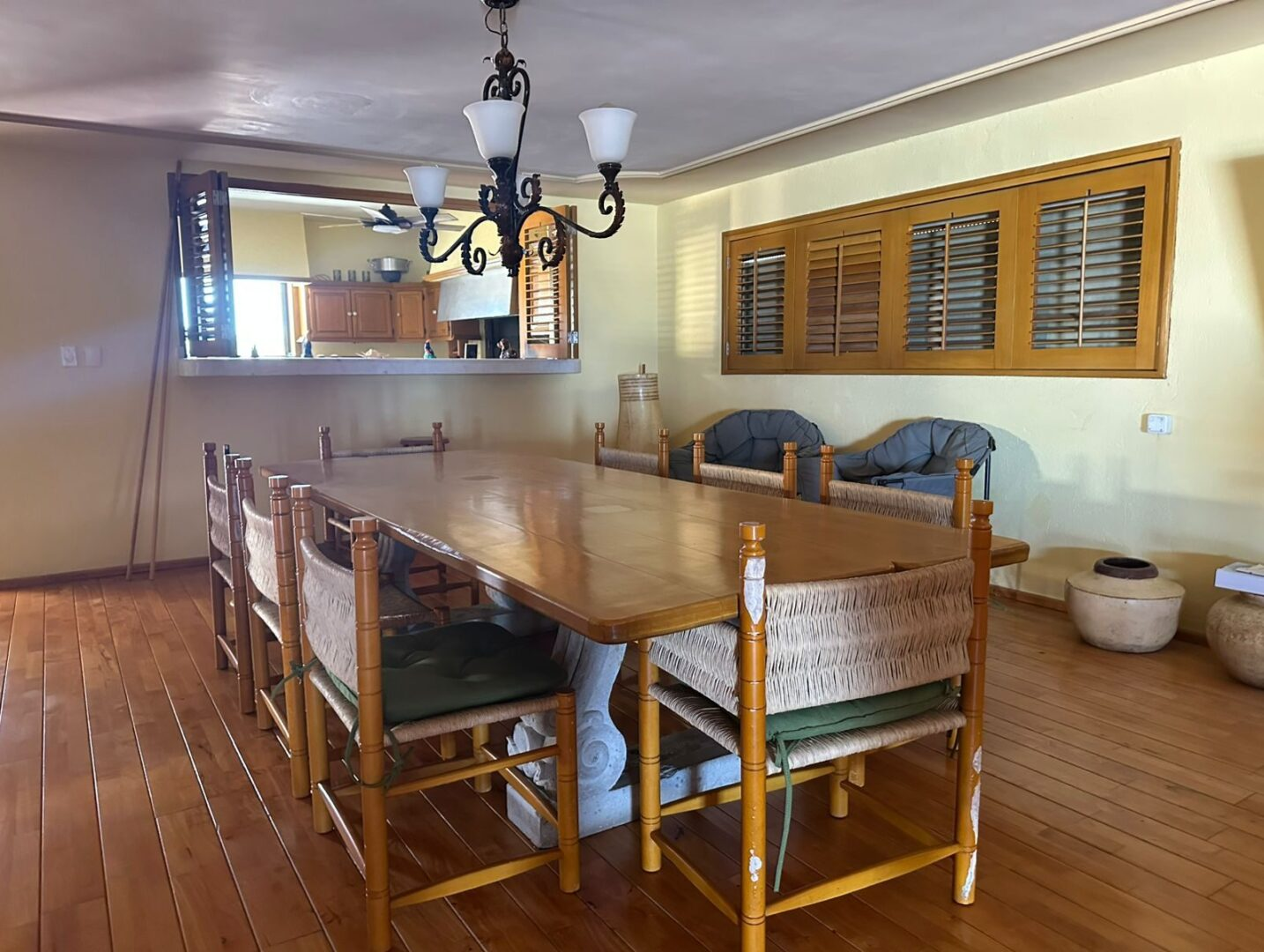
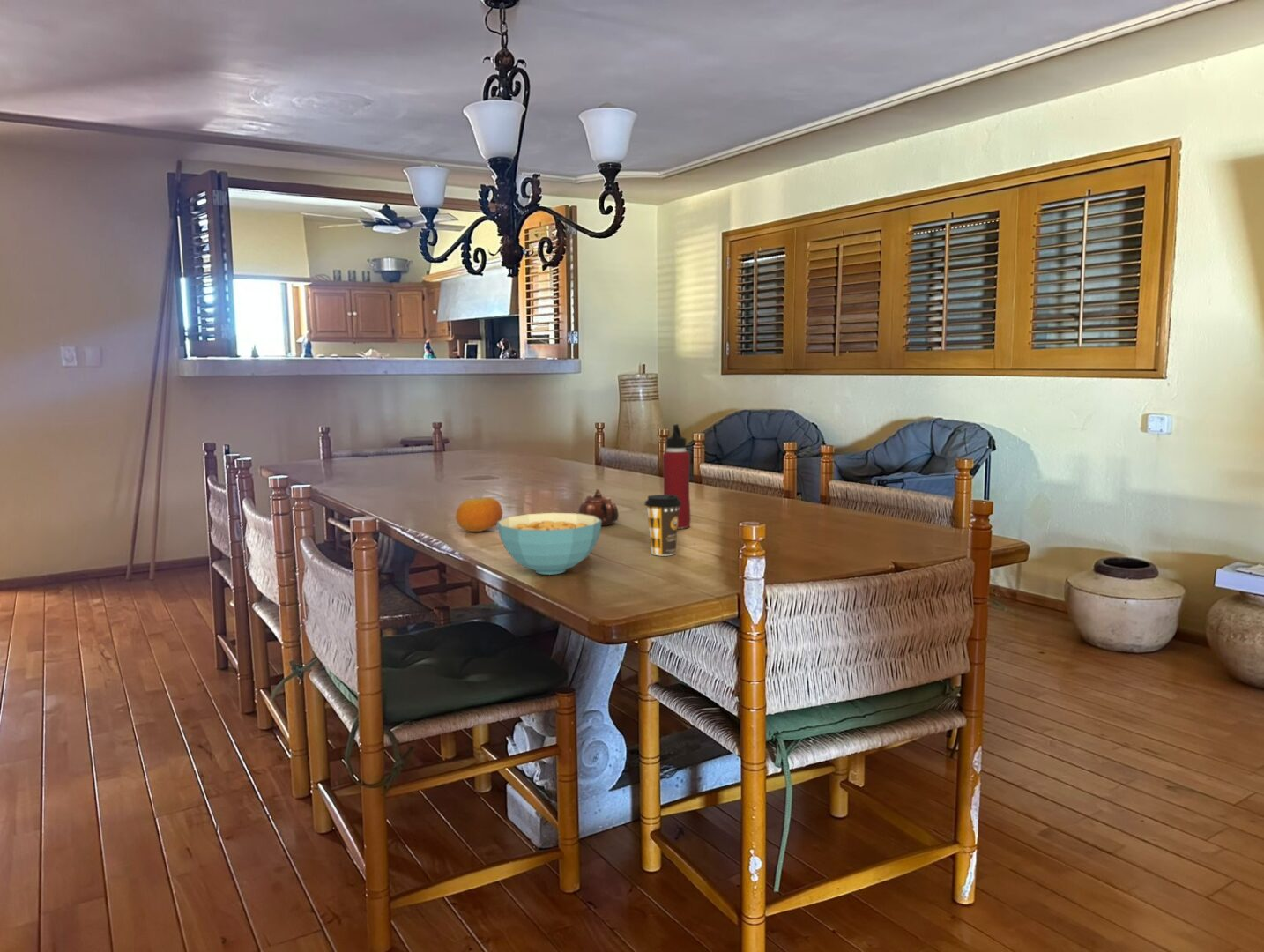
+ fruit [455,496,503,532]
+ cereal bowl [497,512,602,576]
+ teapot [577,488,620,526]
+ water bottle [662,423,691,530]
+ coffee cup [643,494,681,556]
